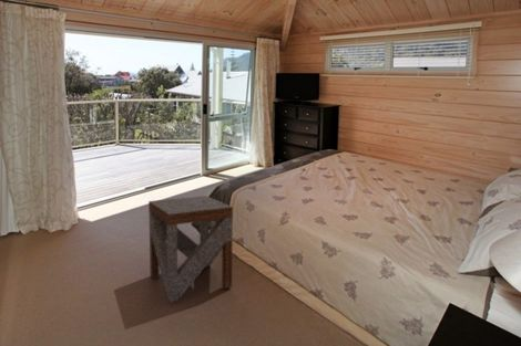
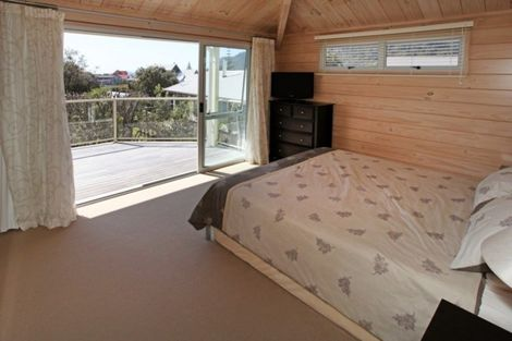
- side table [147,195,234,303]
